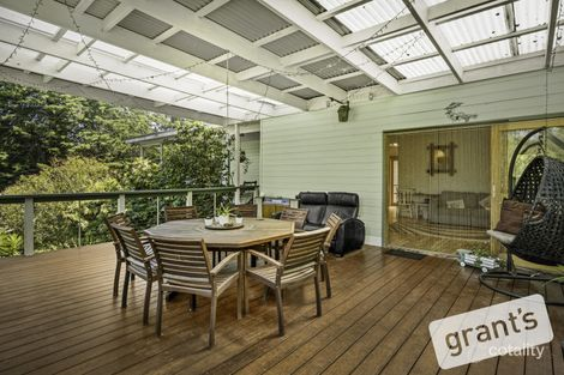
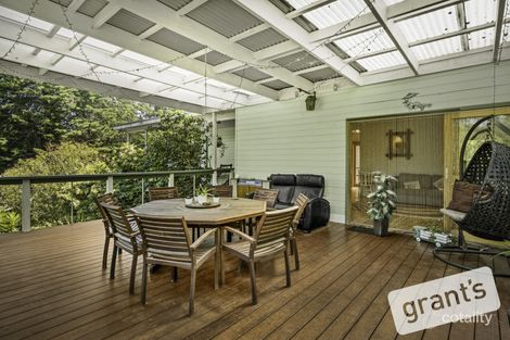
+ indoor plant [362,171,401,237]
